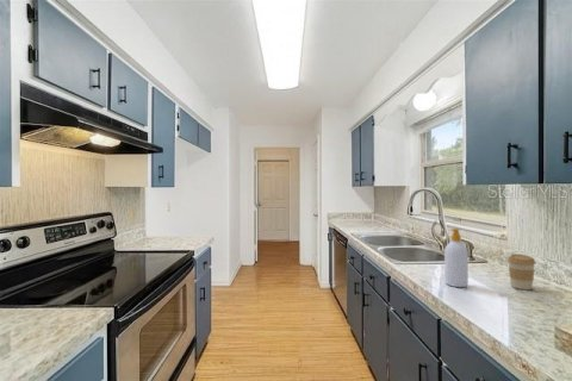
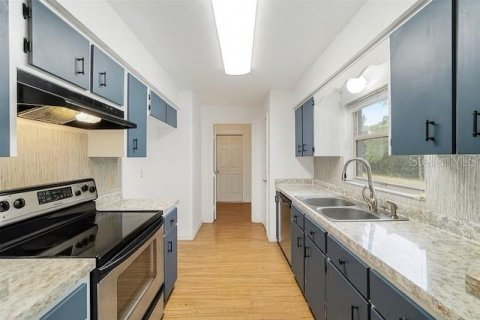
- soap bottle [443,227,470,288]
- coffee cup [506,252,536,291]
